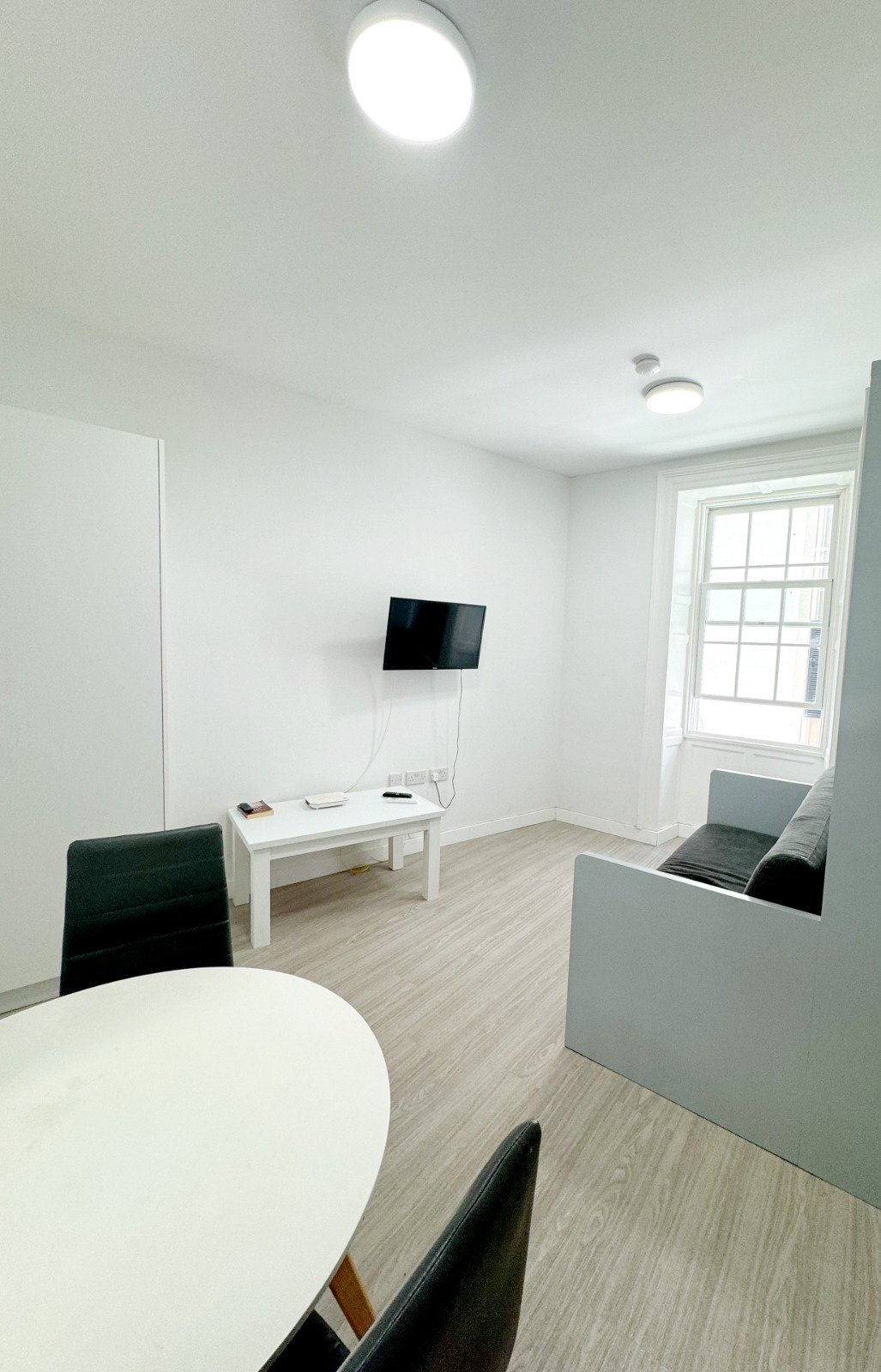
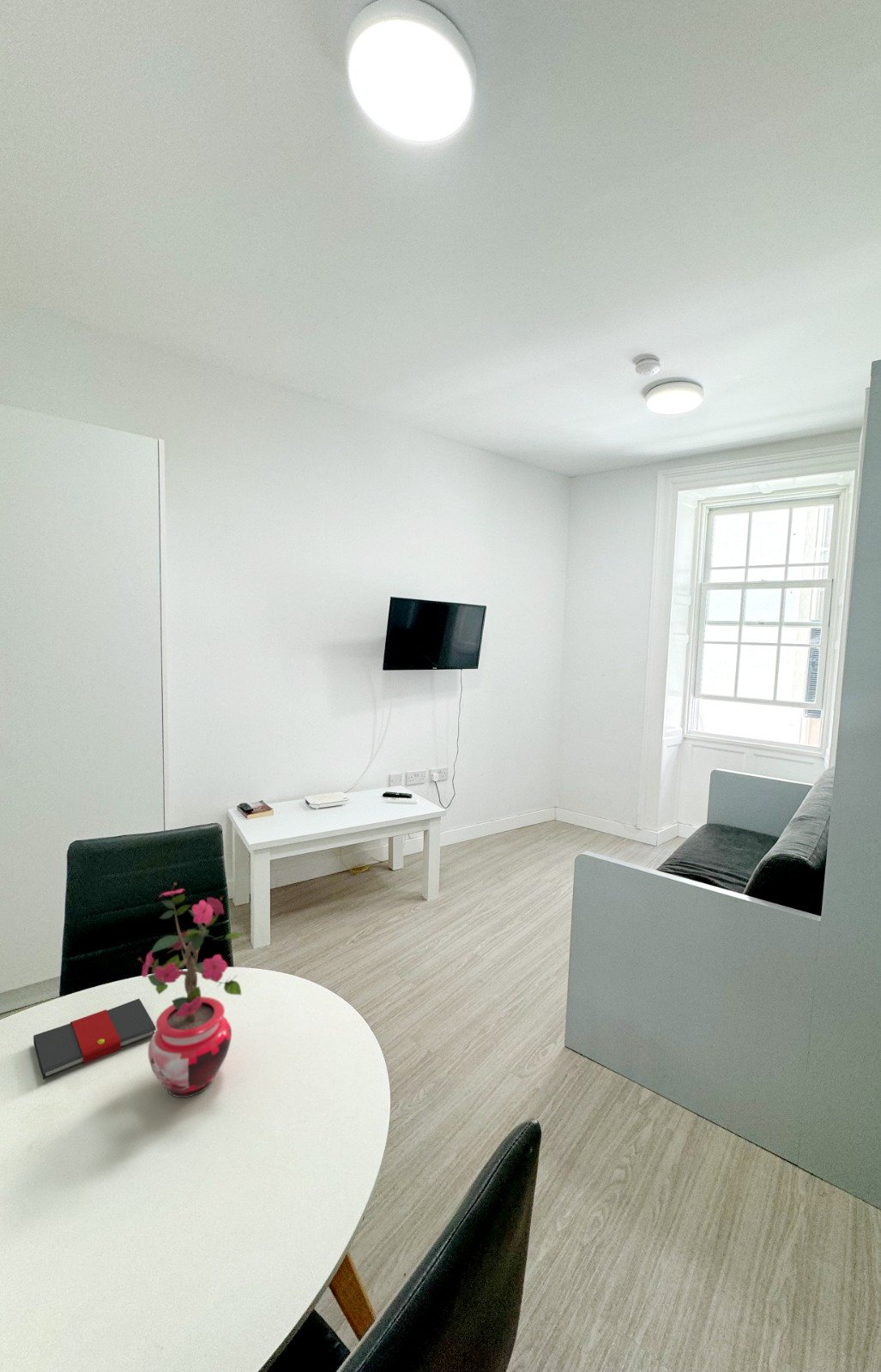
+ potted plant [137,882,245,1098]
+ book [33,998,157,1080]
